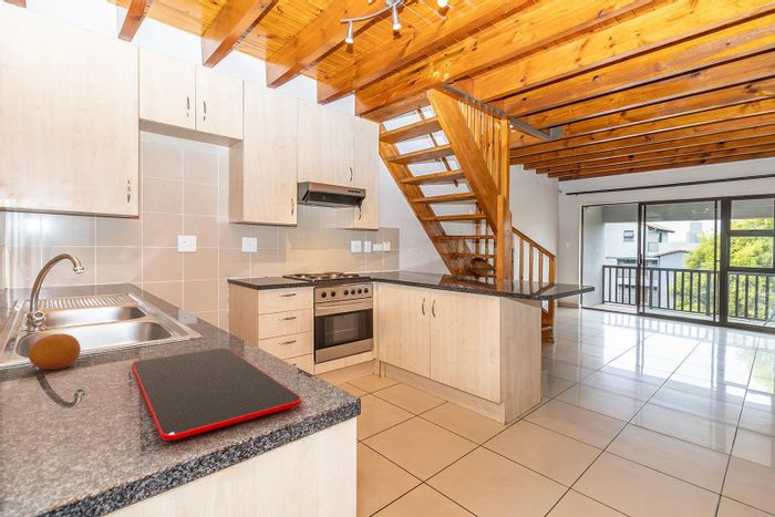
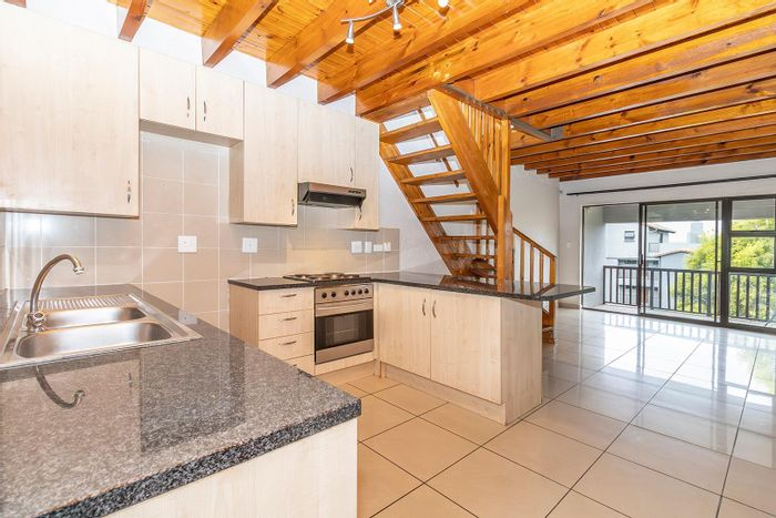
- fruit [28,333,82,371]
- cutting board [131,347,303,442]
